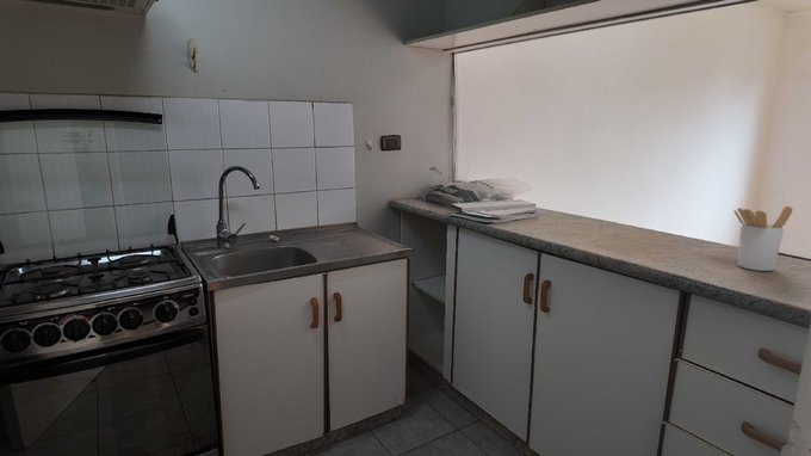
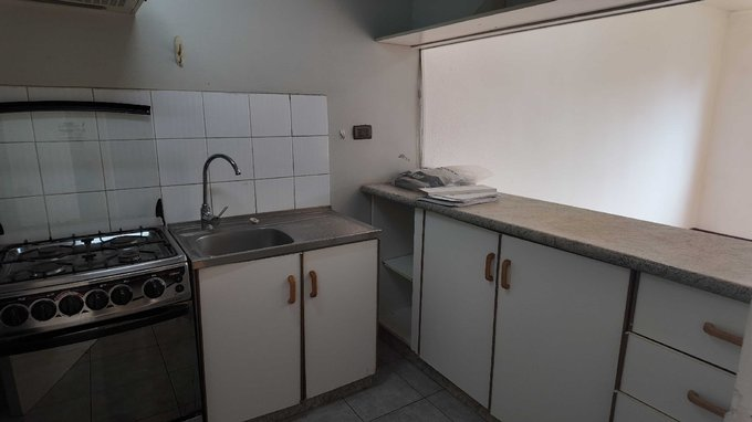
- utensil holder [732,205,794,272]
